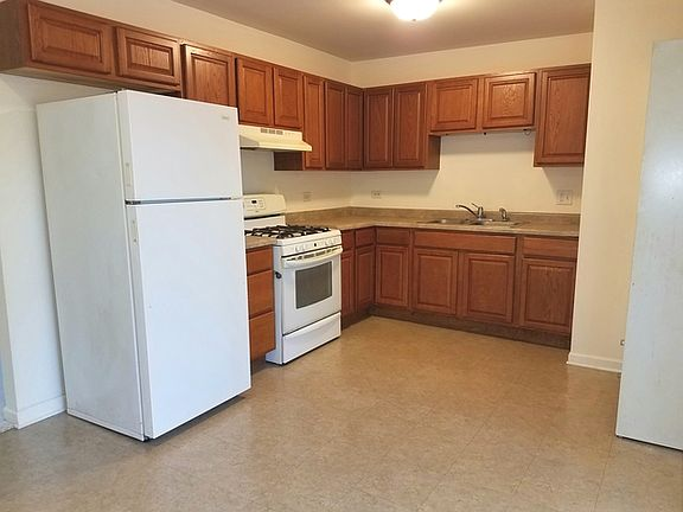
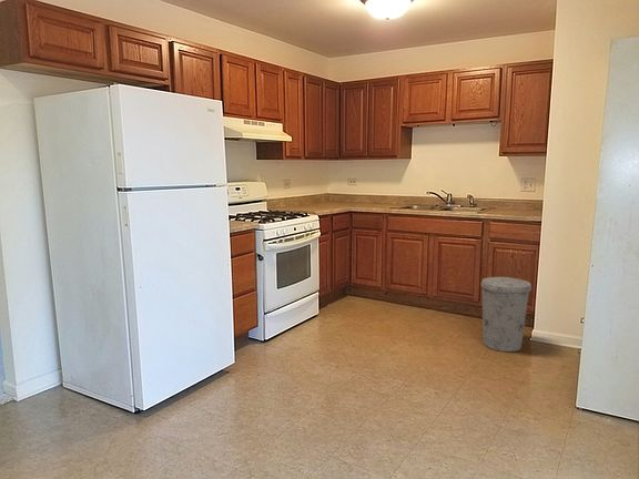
+ trash can [480,276,532,353]
